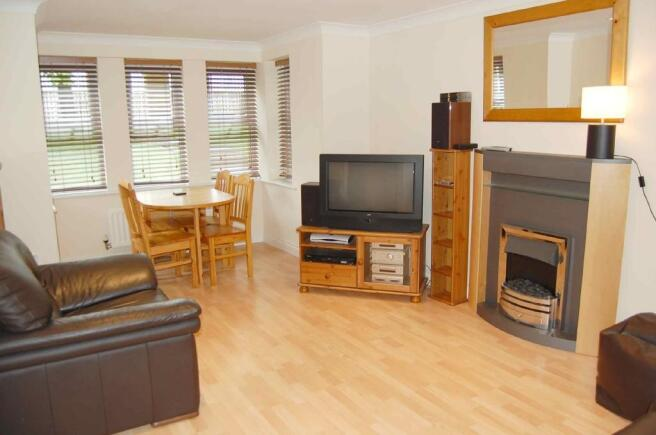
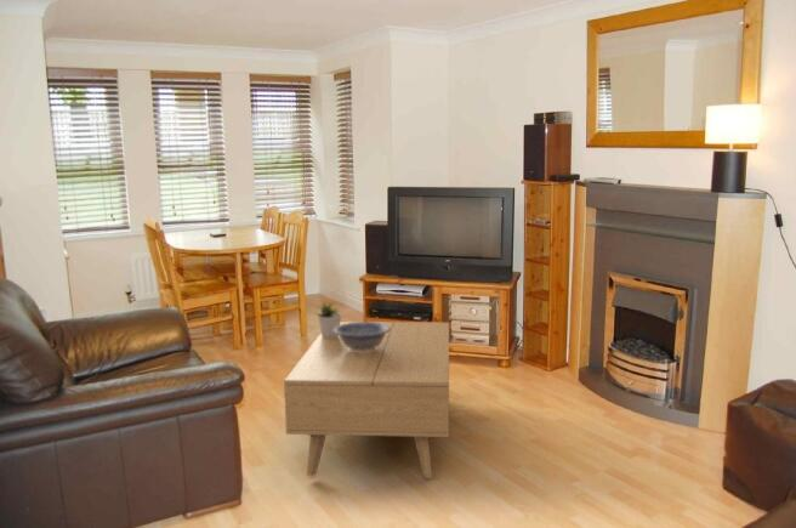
+ coffee table [283,320,455,479]
+ decorative bowl [334,320,391,353]
+ potted plant [315,301,342,339]
